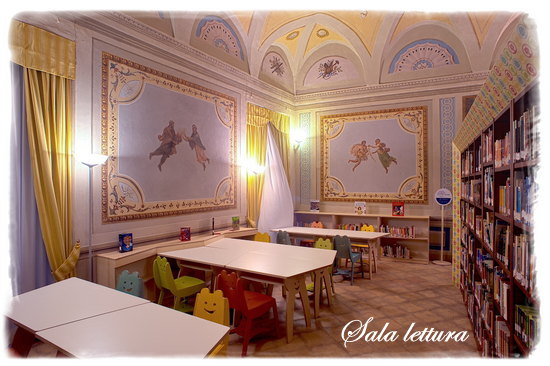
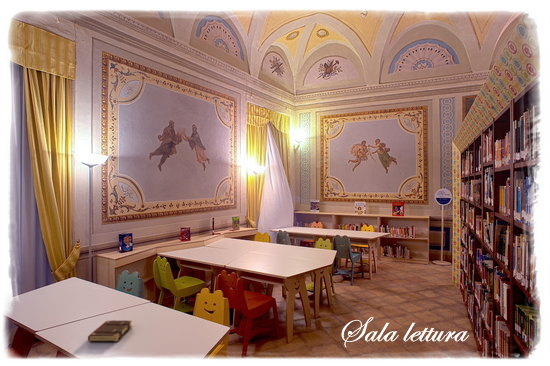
+ book [87,319,133,342]
